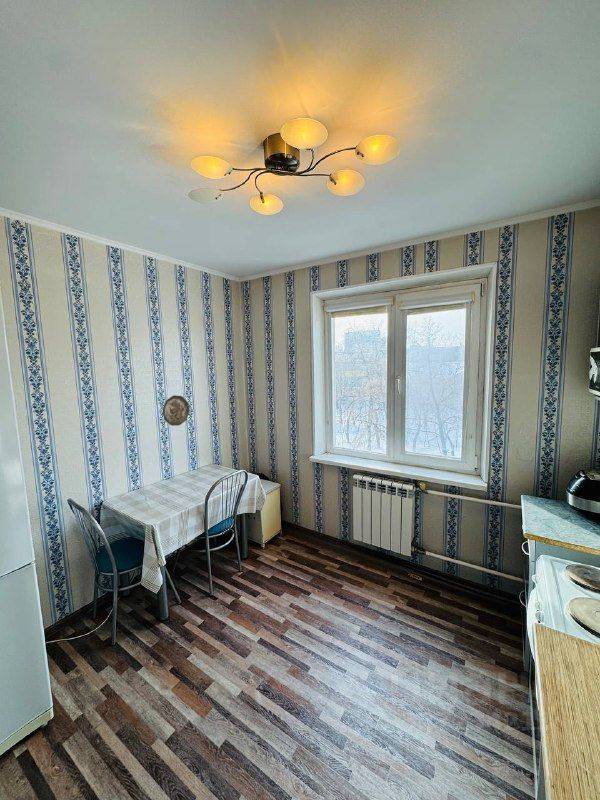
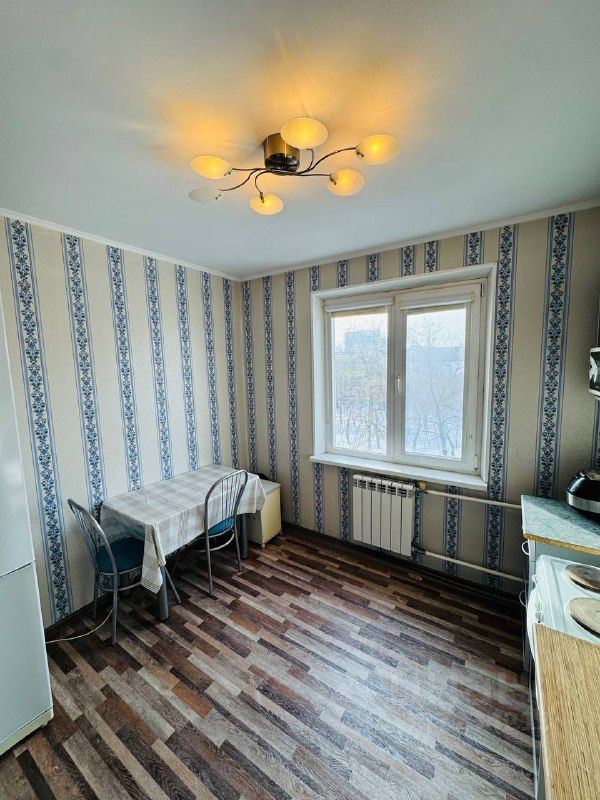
- decorative plate [162,394,190,427]
